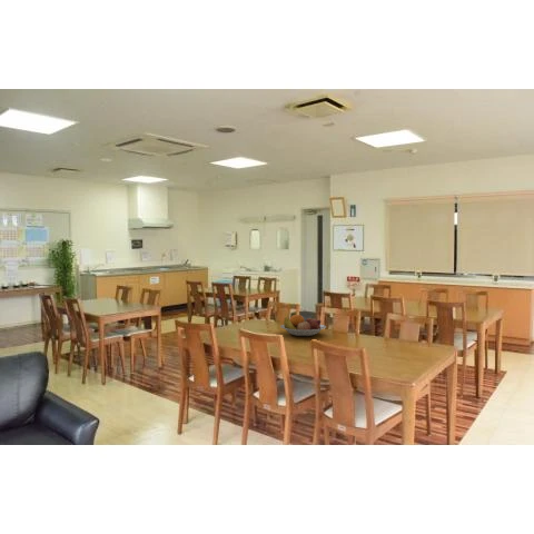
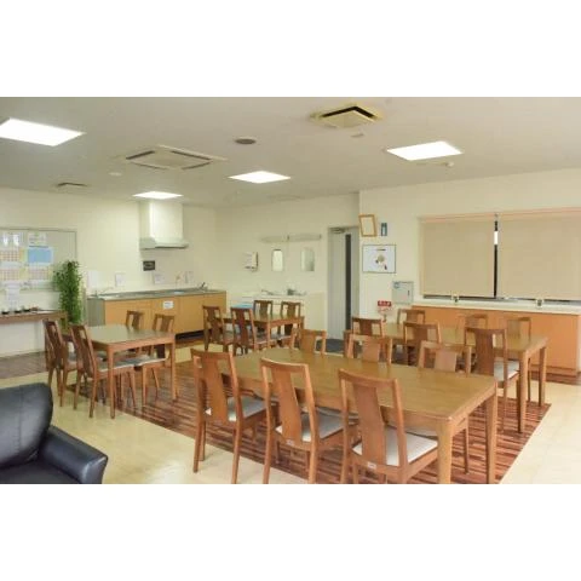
- fruit bowl [279,314,327,337]
